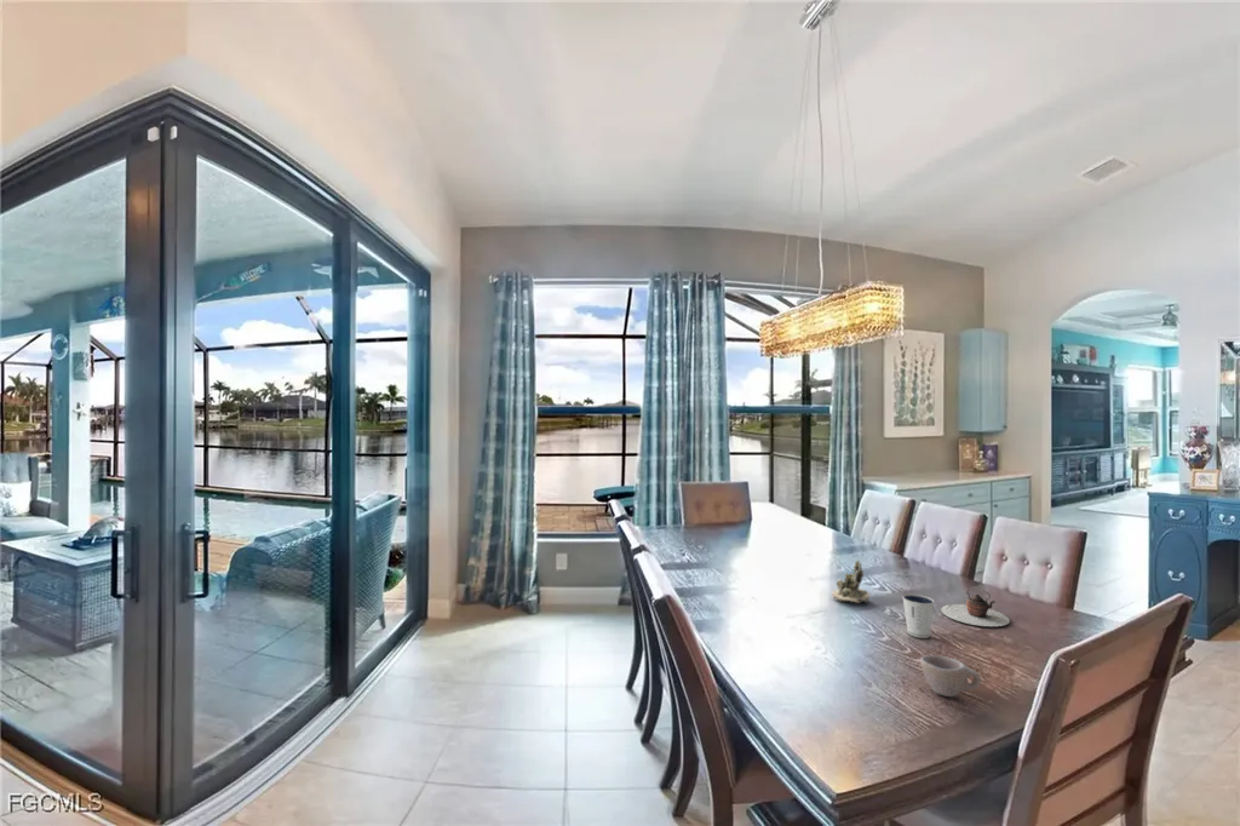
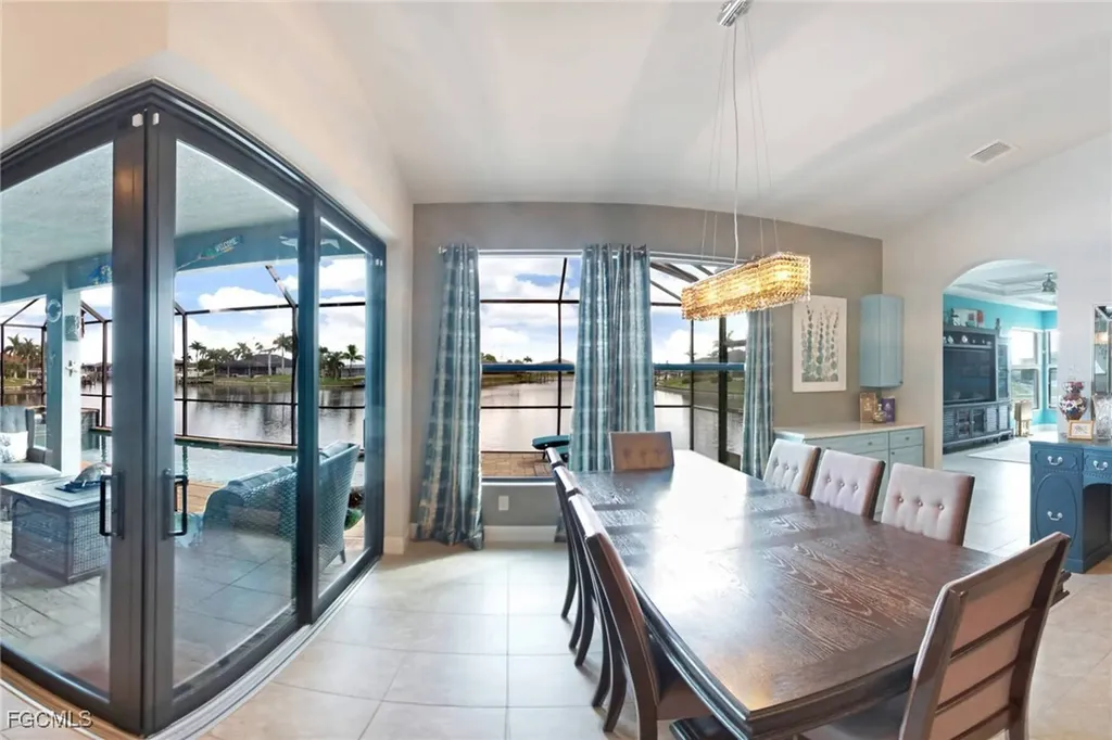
- cup [919,654,982,698]
- teapot [940,587,1010,627]
- succulent planter [831,558,871,604]
- dixie cup [901,593,936,639]
